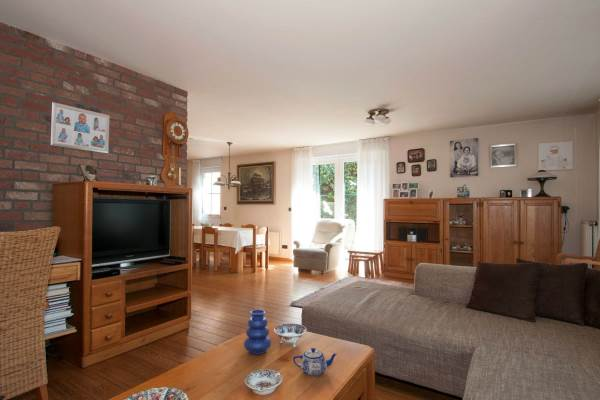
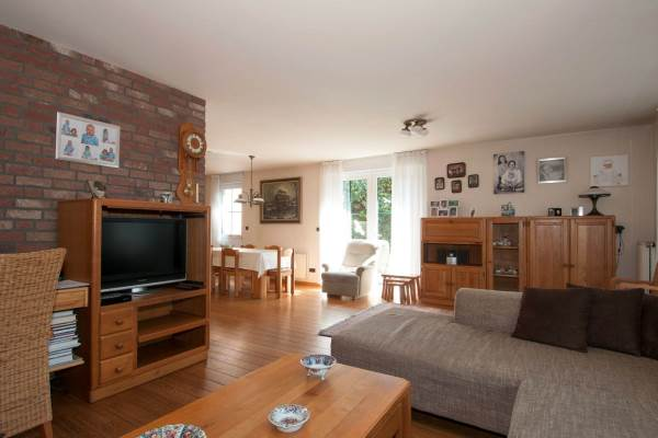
- vase [243,309,272,355]
- teapot [292,347,339,376]
